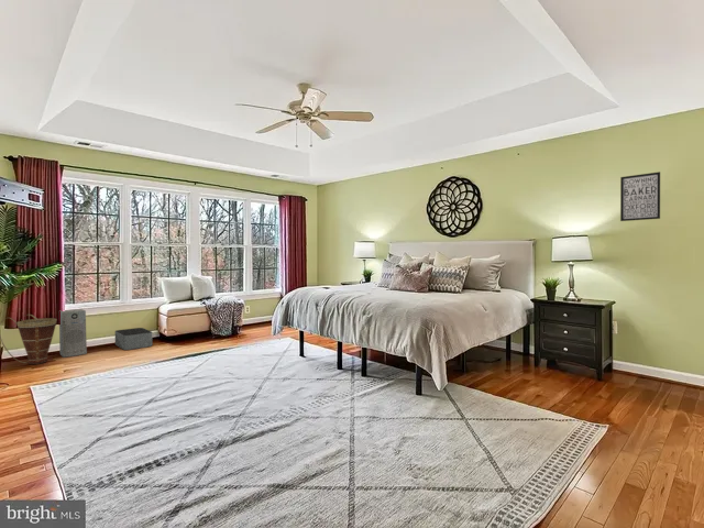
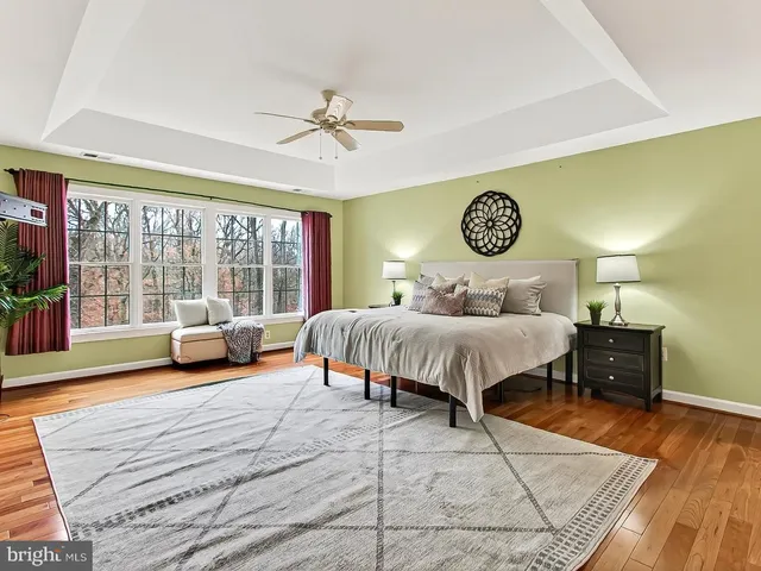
- storage bin [114,327,153,351]
- air purifier [58,308,88,359]
- basket [0,314,58,365]
- wall art [619,170,661,222]
